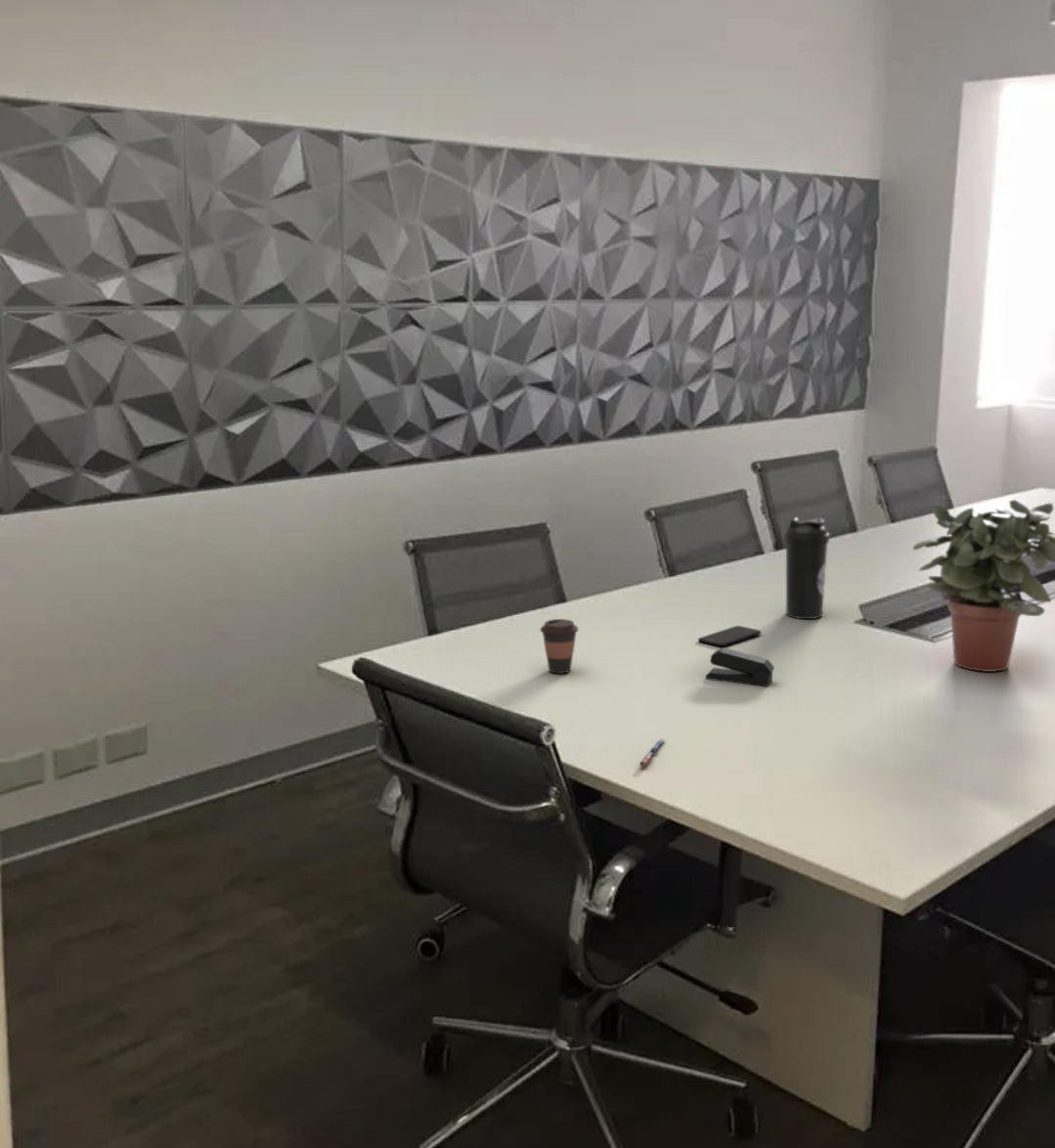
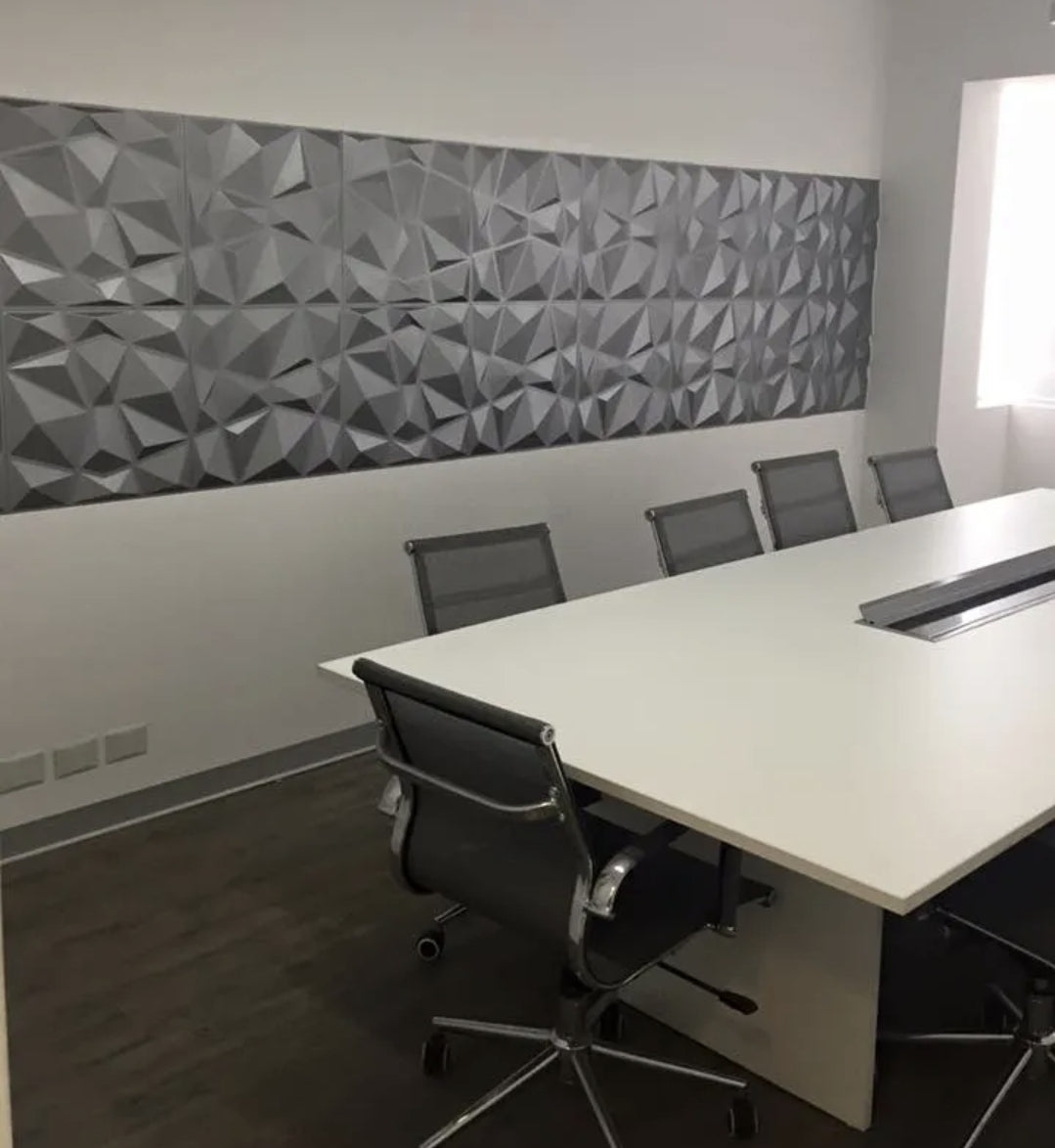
- potted plant [912,499,1055,673]
- smartphone [697,625,763,647]
- coffee cup [539,618,580,675]
- pen [637,737,667,768]
- water bottle [783,516,830,620]
- stapler [705,646,775,687]
